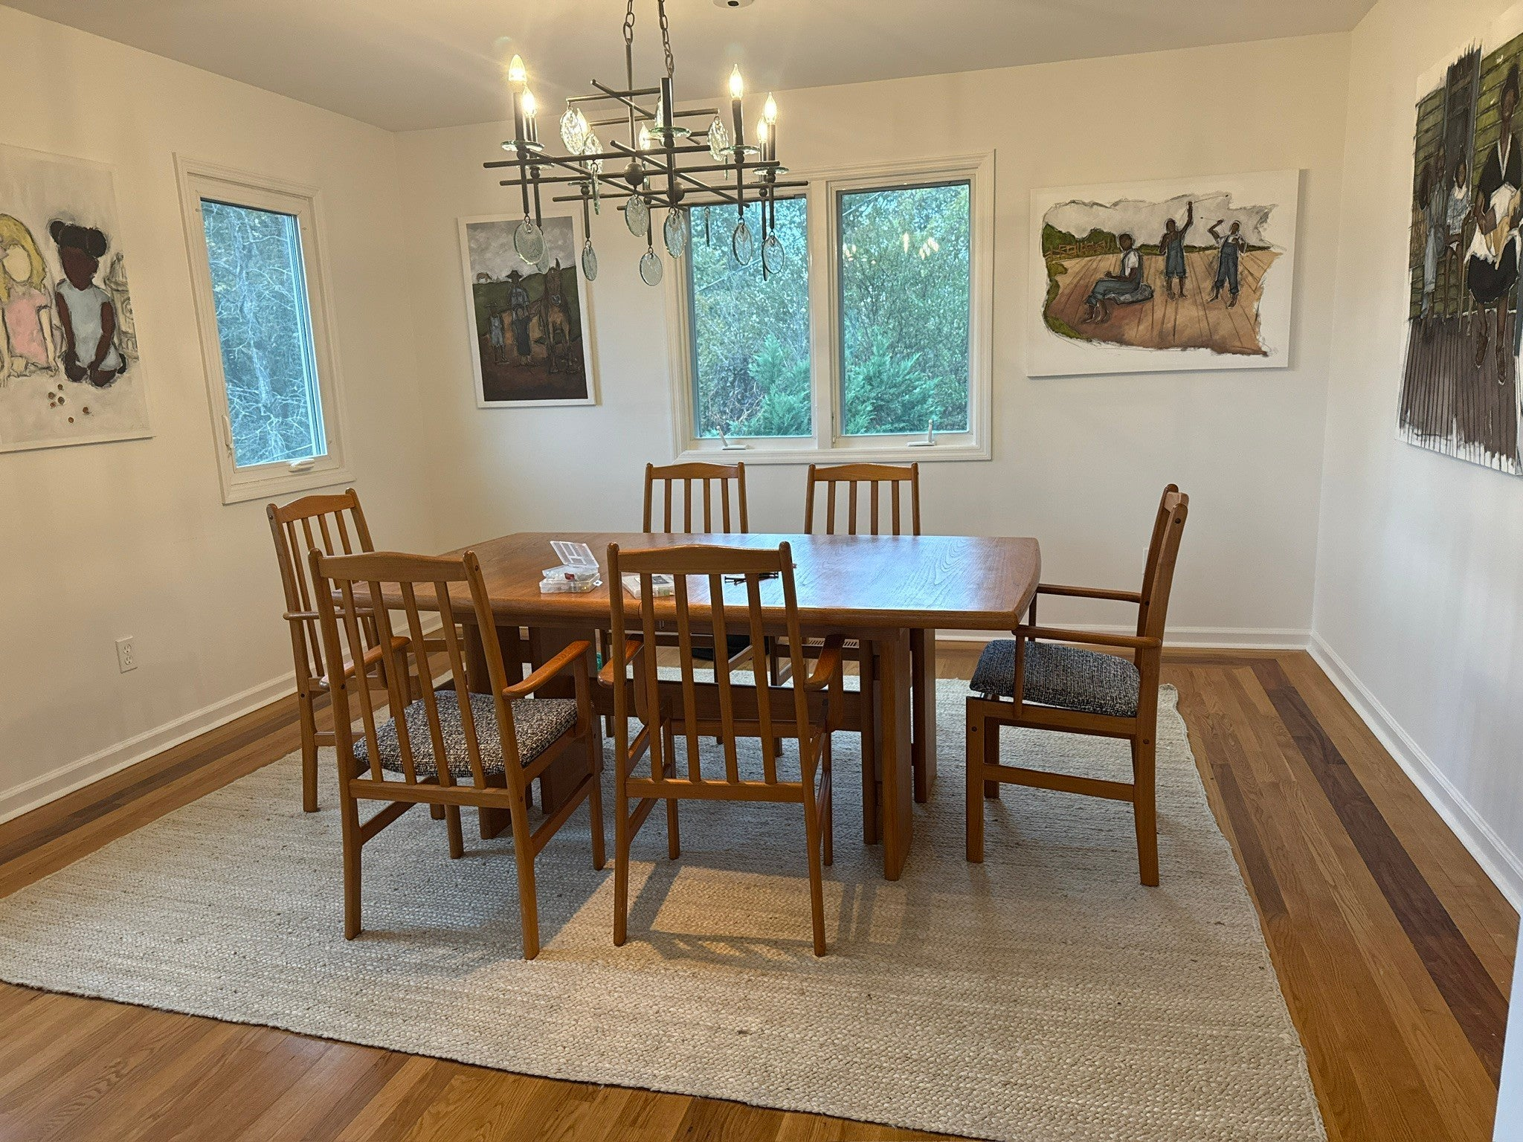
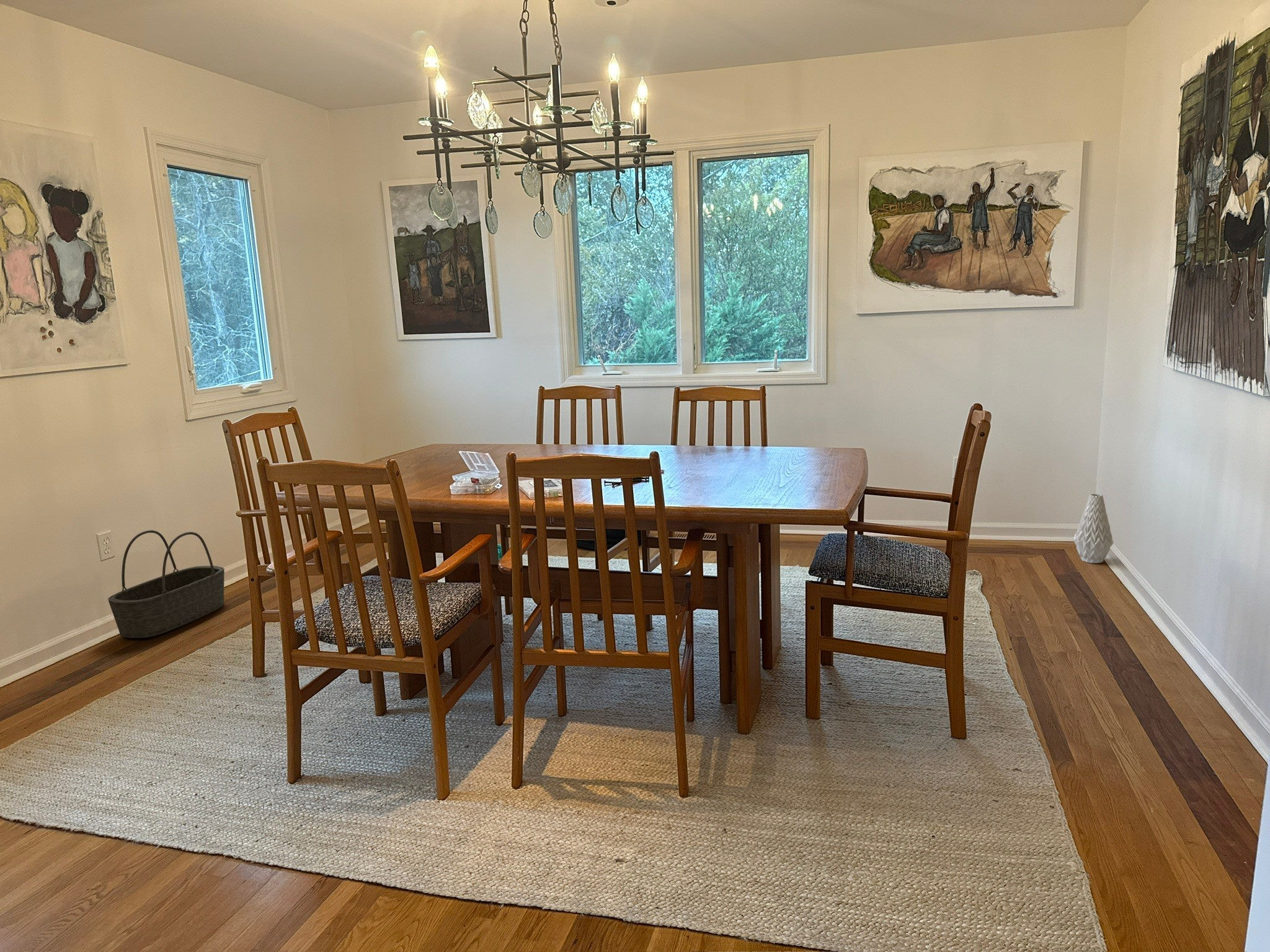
+ basket [107,529,225,639]
+ vase [1073,493,1114,564]
